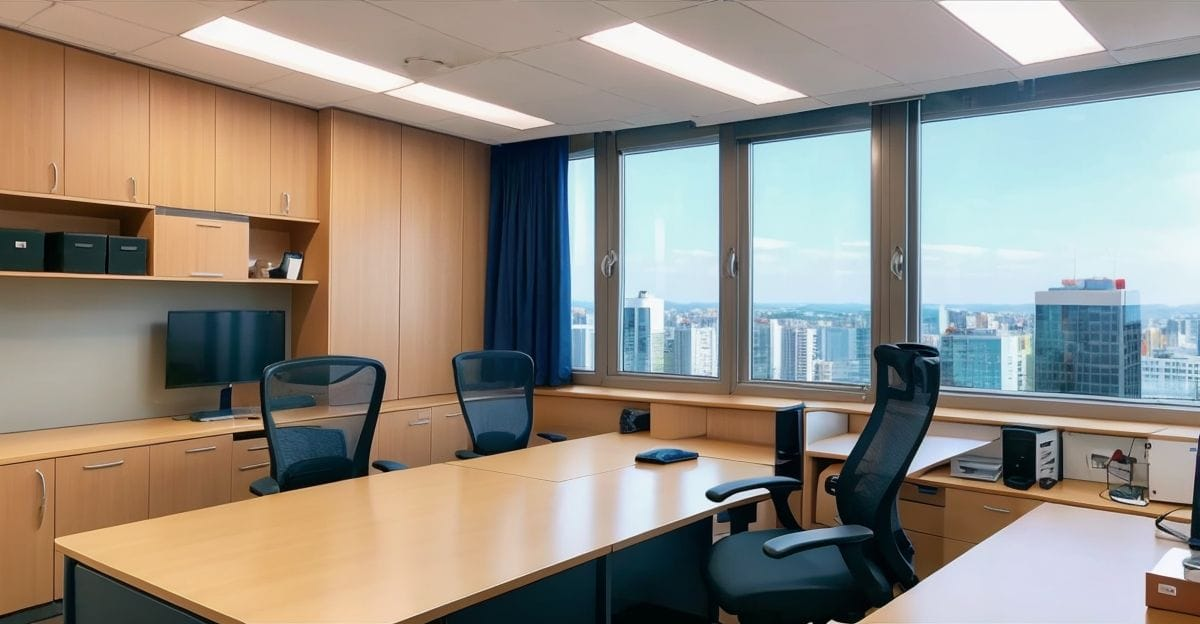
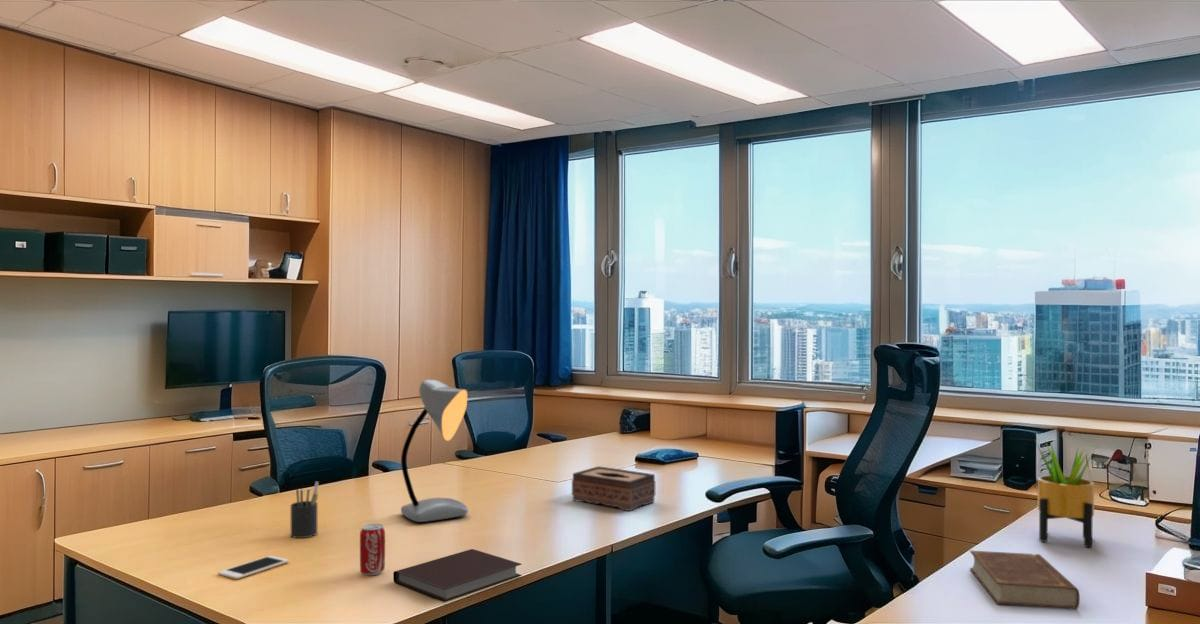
+ potted plant [1034,440,1098,548]
+ tissue box [571,465,656,512]
+ desk lamp [400,379,469,523]
+ cell phone [217,555,290,580]
+ pen holder [290,481,320,539]
+ beverage can [359,523,386,576]
+ notebook [392,548,523,603]
+ book [969,550,1081,610]
